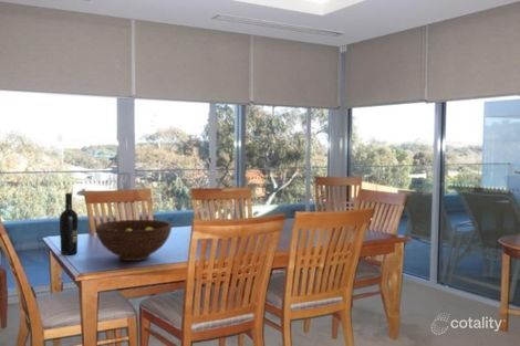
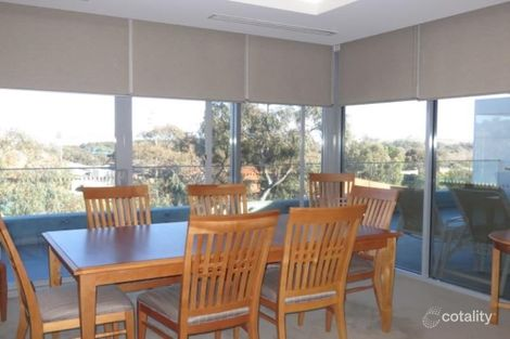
- wine bottle [59,192,80,255]
- fruit bowl [95,219,173,262]
